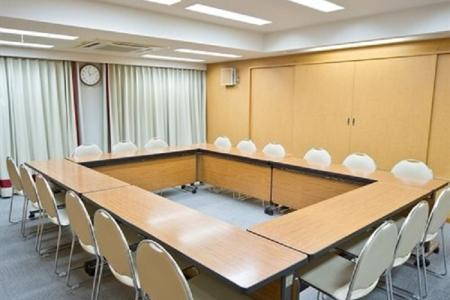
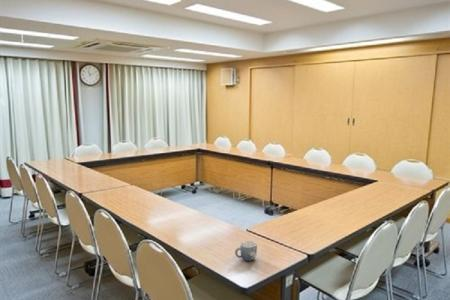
+ mug [234,240,258,262]
